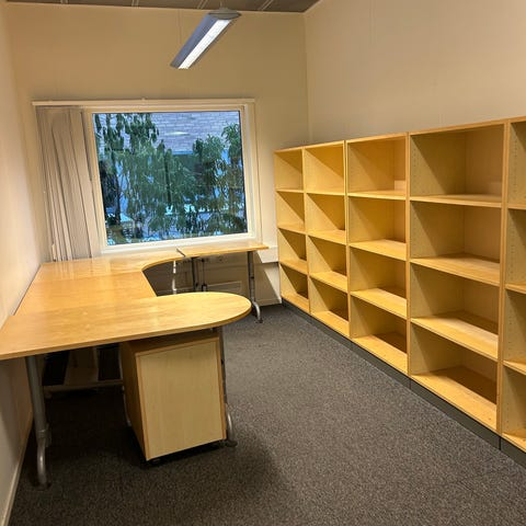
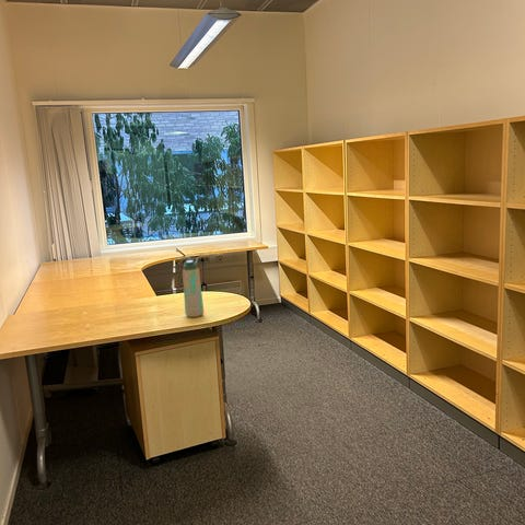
+ water bottle [182,257,205,318]
